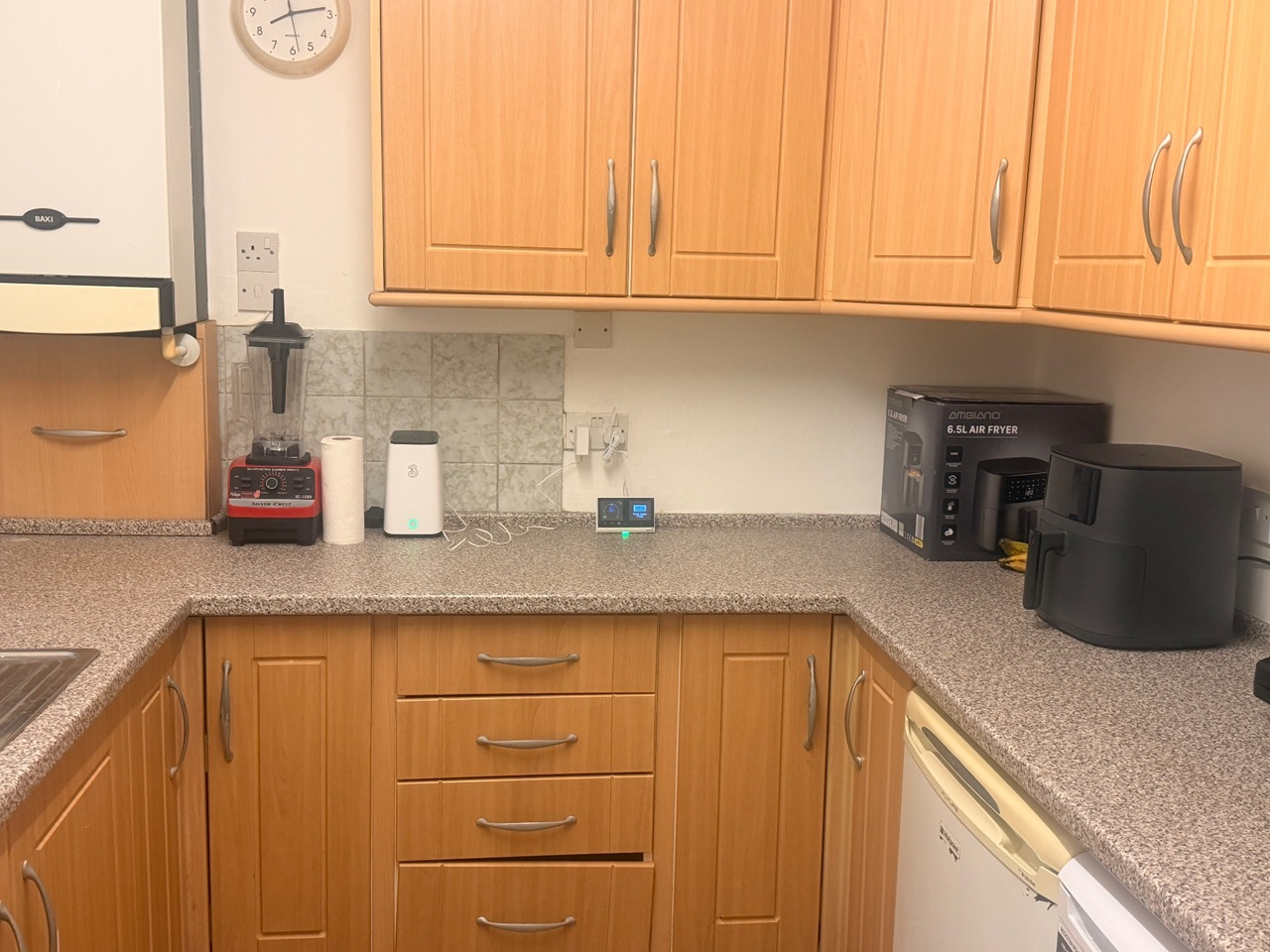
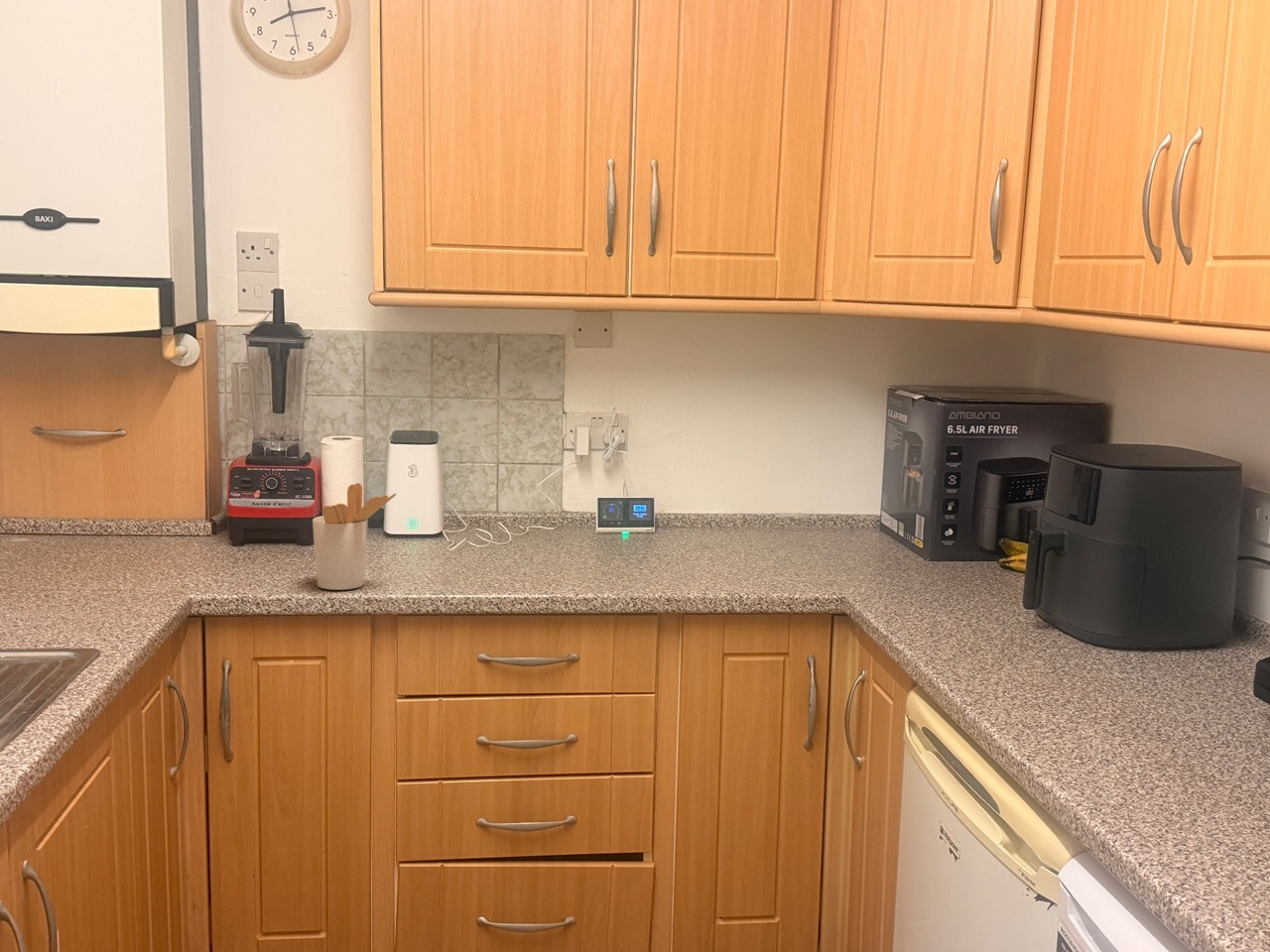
+ utensil holder [312,482,397,591]
